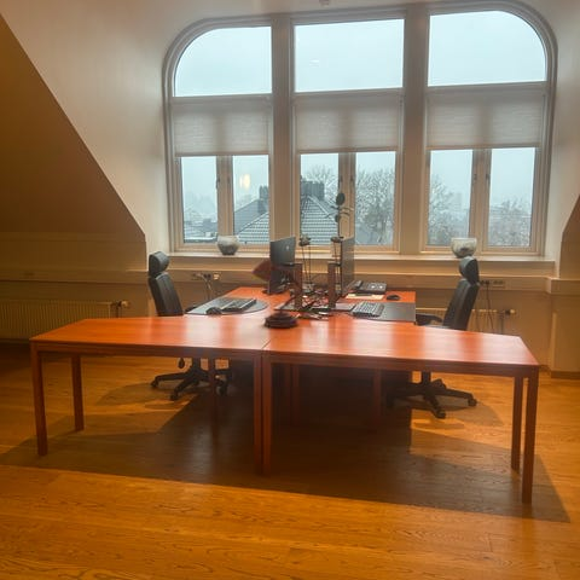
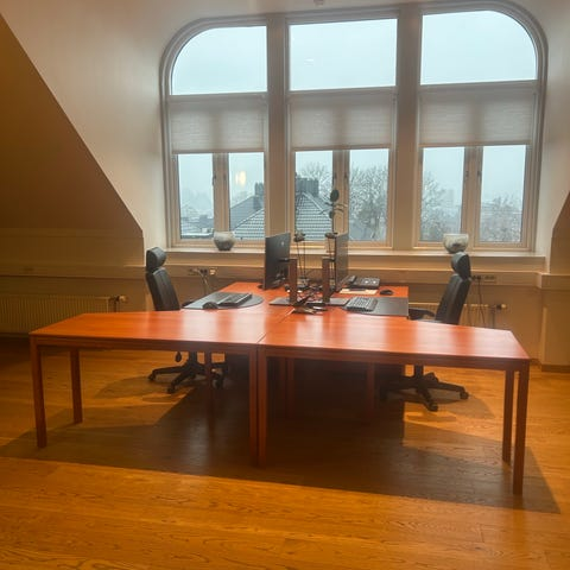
- desk lamp [251,259,306,329]
